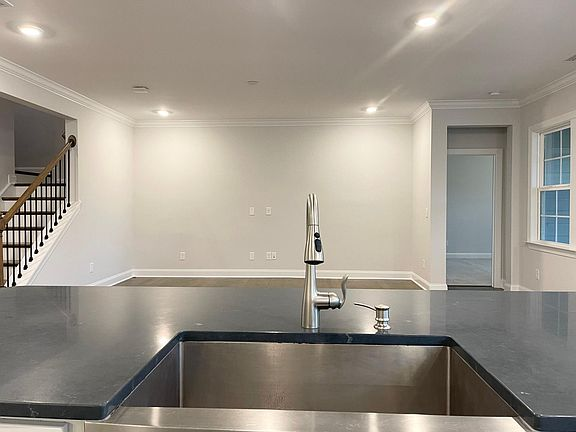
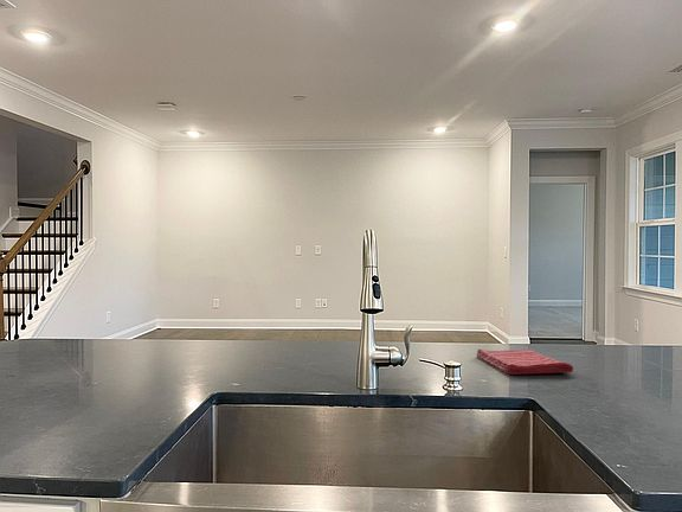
+ dish towel [476,348,574,376]
